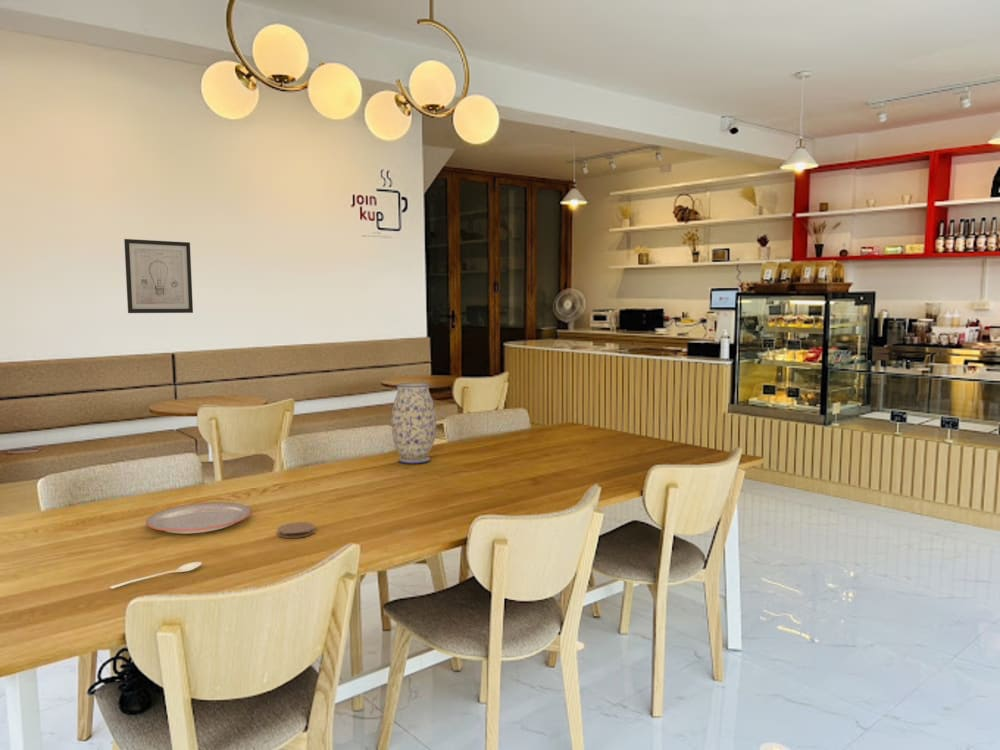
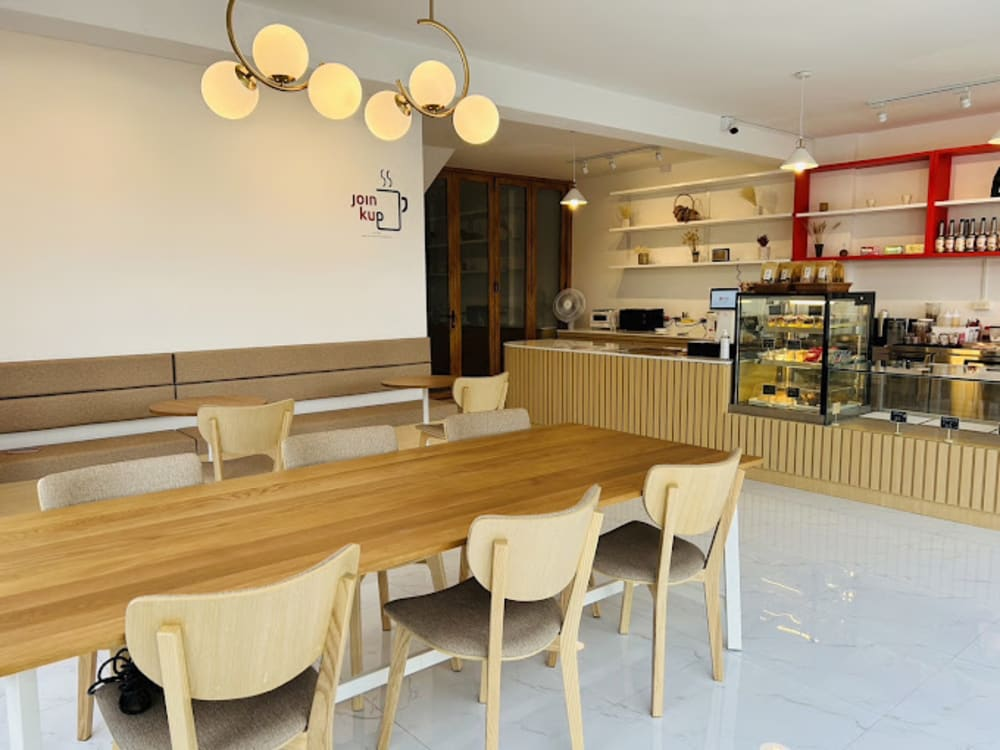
- plate [145,501,253,535]
- vase [390,382,437,465]
- stirrer [109,561,202,590]
- coaster [277,521,316,539]
- wall art [123,238,194,314]
